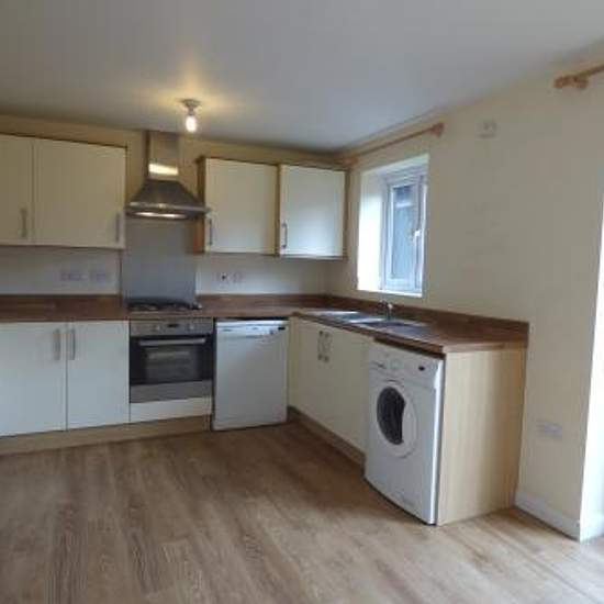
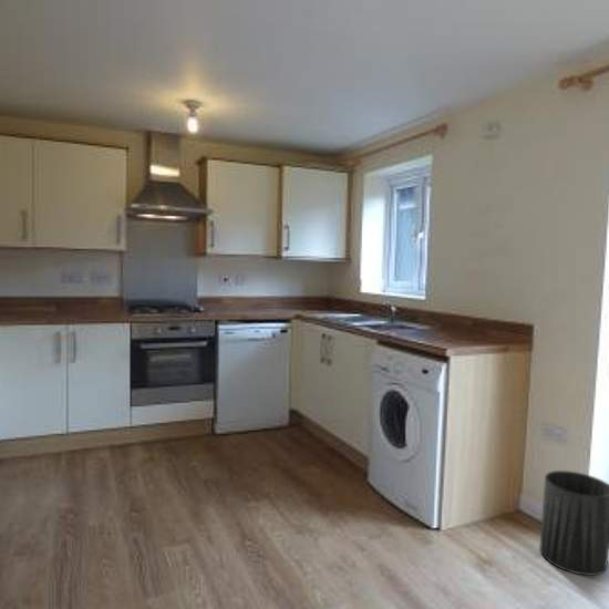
+ trash can [538,469,609,577]
